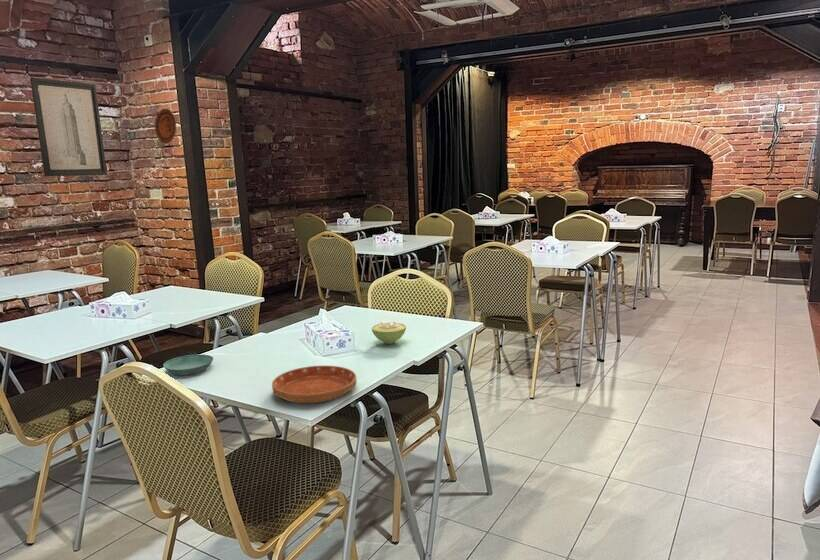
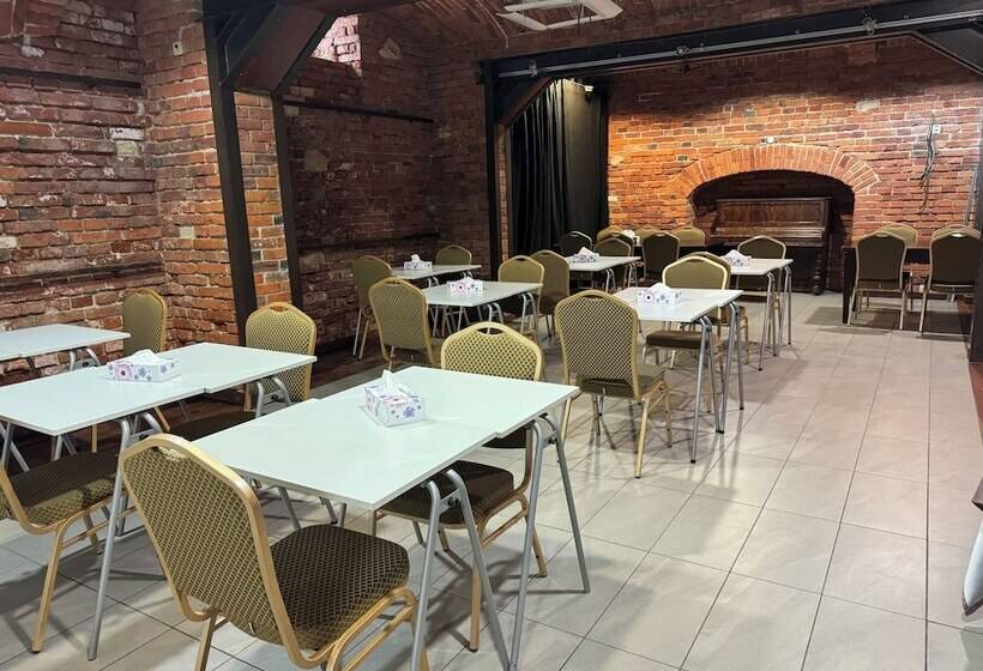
- decorative plate [154,108,177,144]
- saucer [162,353,214,376]
- sugar bowl [371,320,407,345]
- saucer [271,365,357,404]
- wall art [29,76,108,177]
